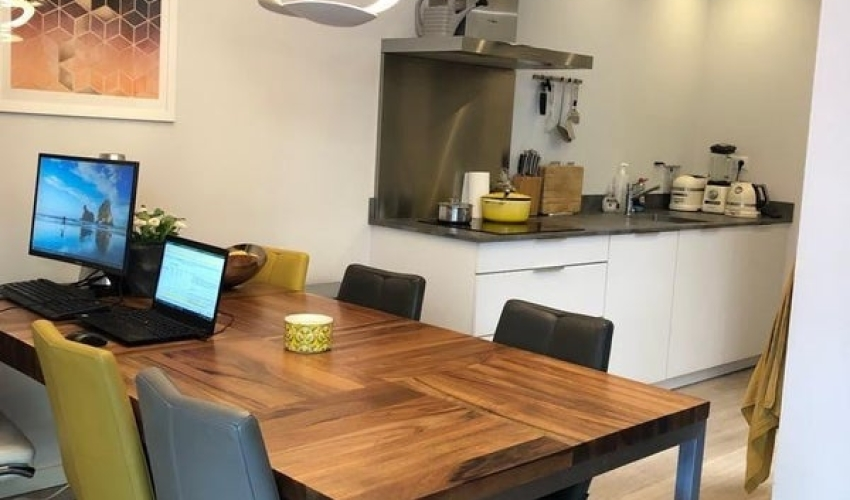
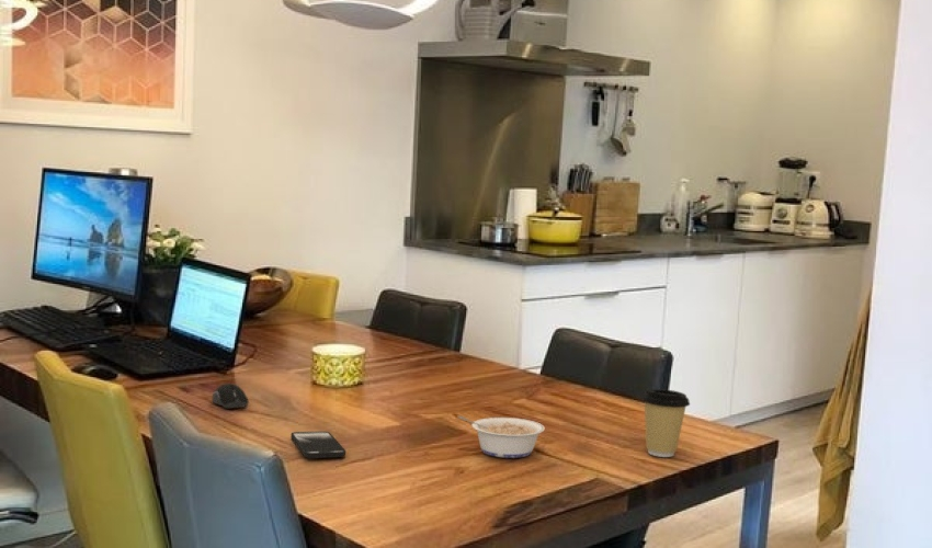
+ coffee cup [640,387,691,458]
+ legume [457,414,546,459]
+ computer mouse [212,383,250,410]
+ smartphone [289,430,346,459]
